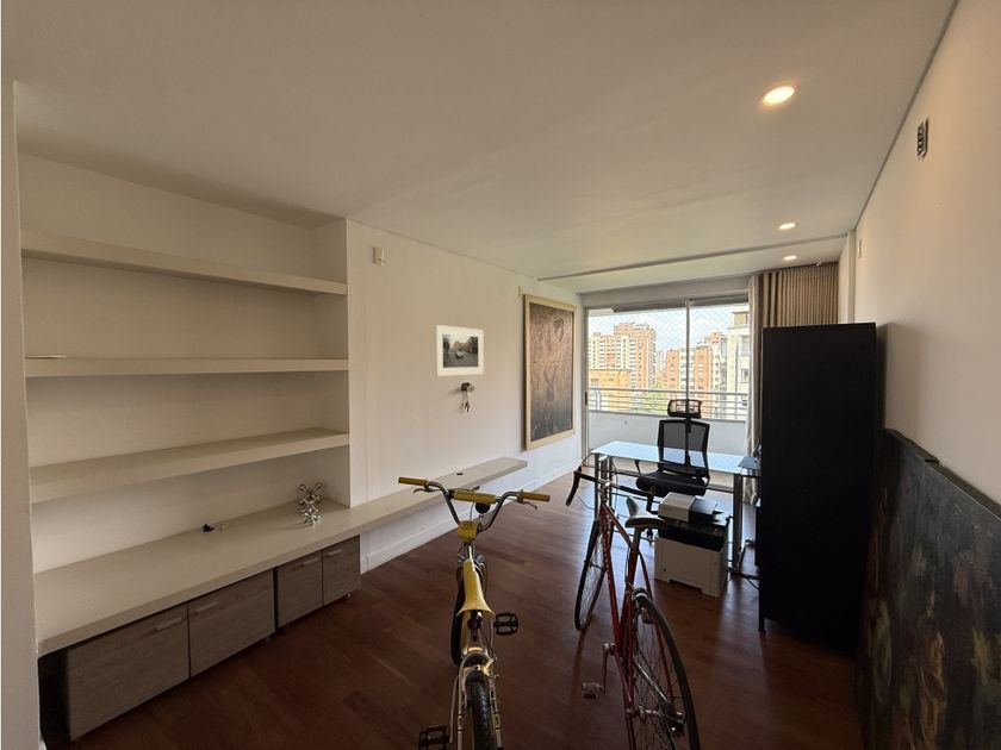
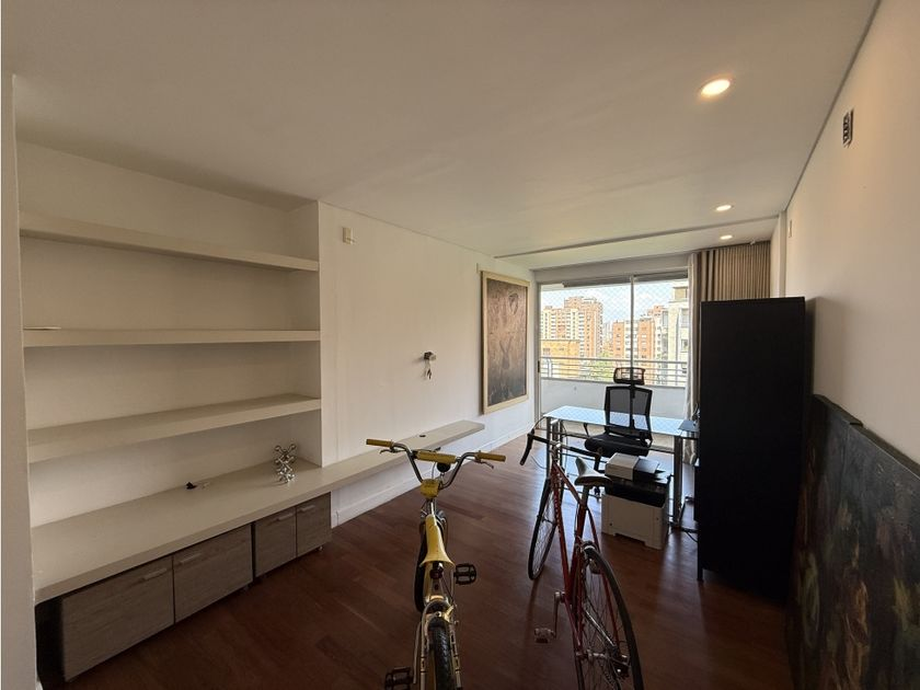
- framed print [434,324,485,377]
